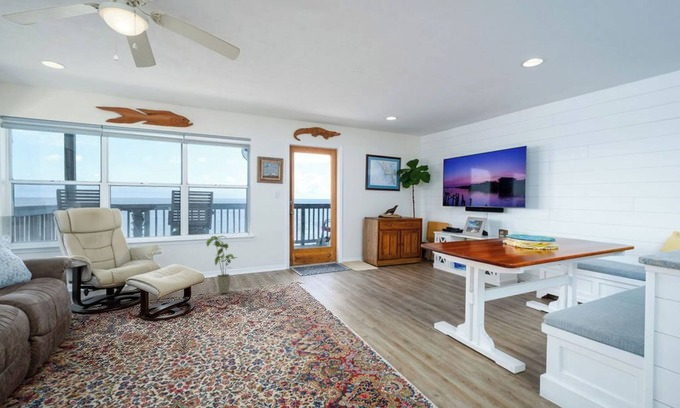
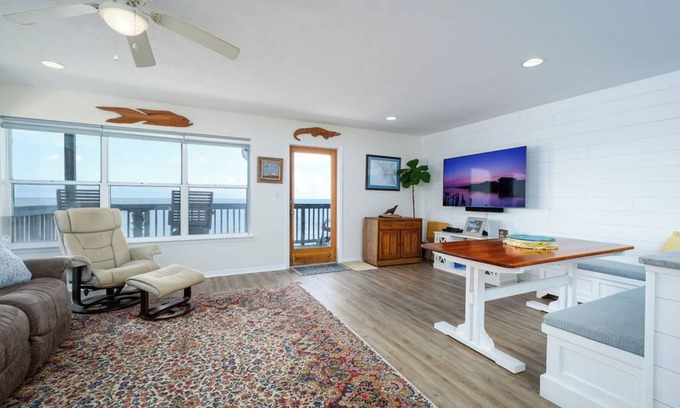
- house plant [205,235,239,295]
